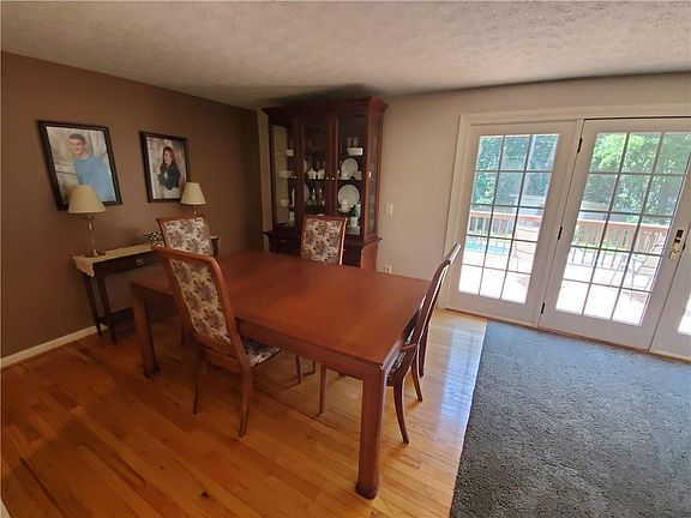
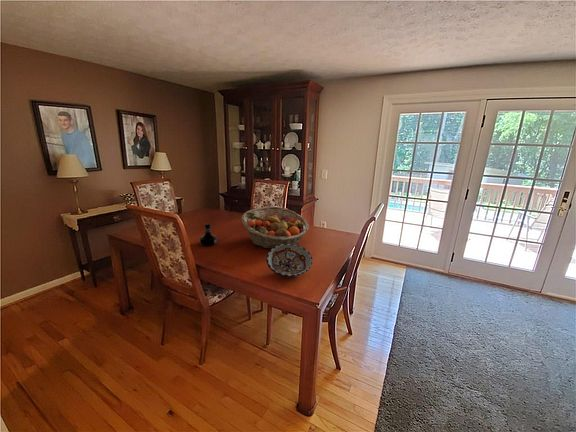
+ bowl [265,244,313,278]
+ fruit basket [240,206,310,250]
+ tequila bottle [199,223,218,247]
